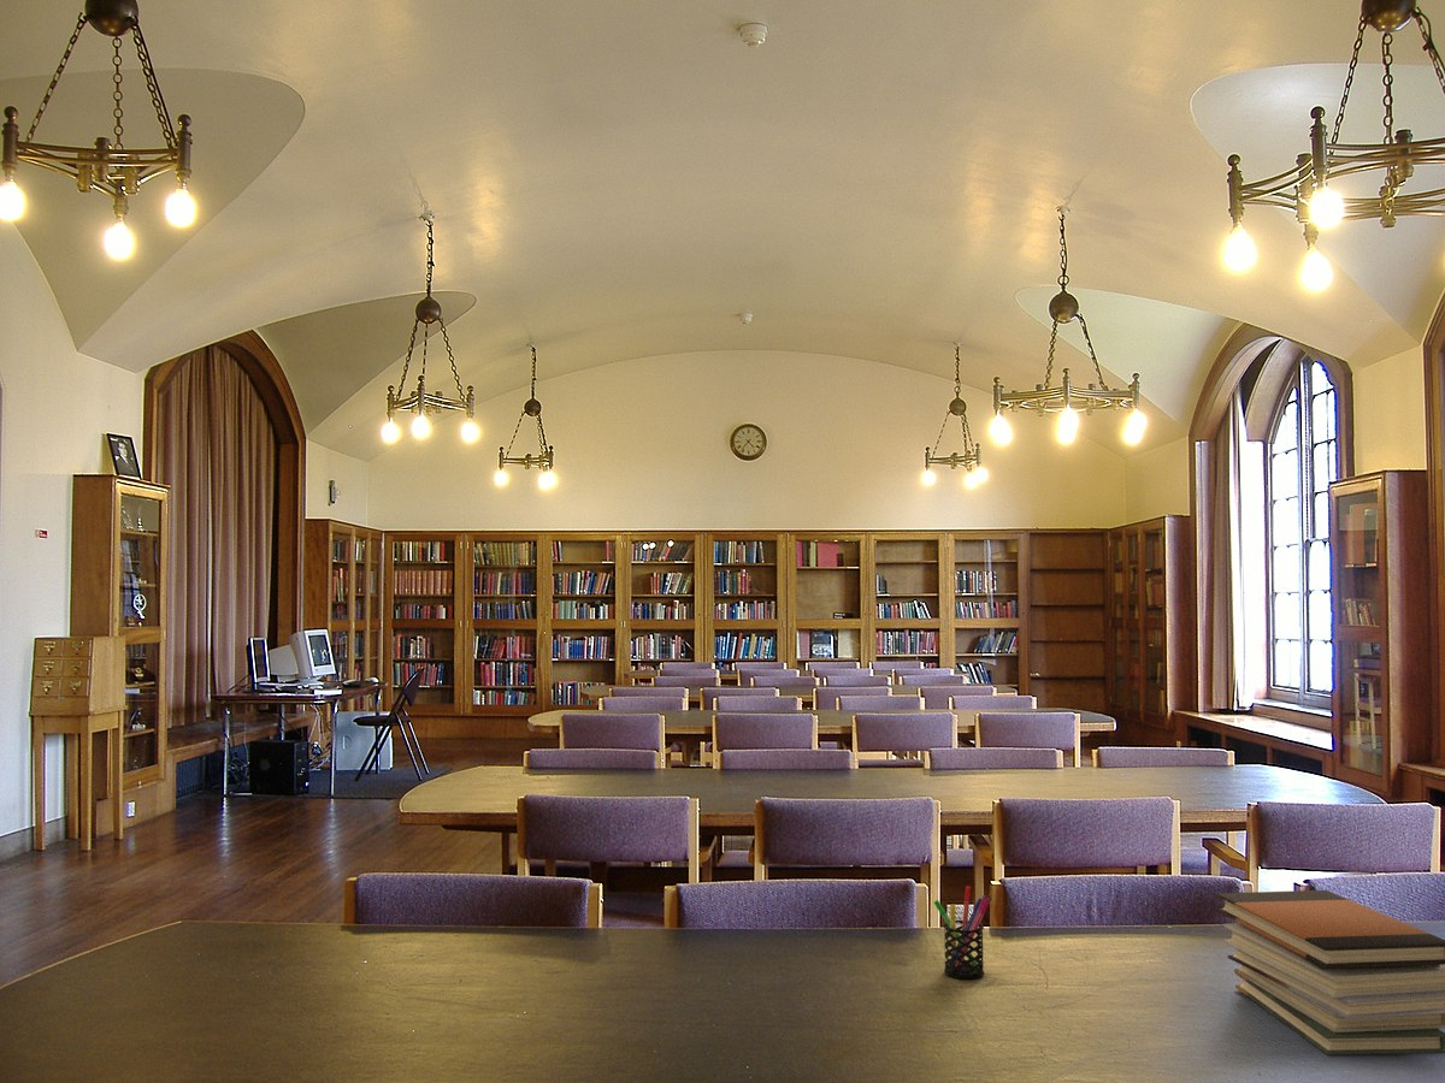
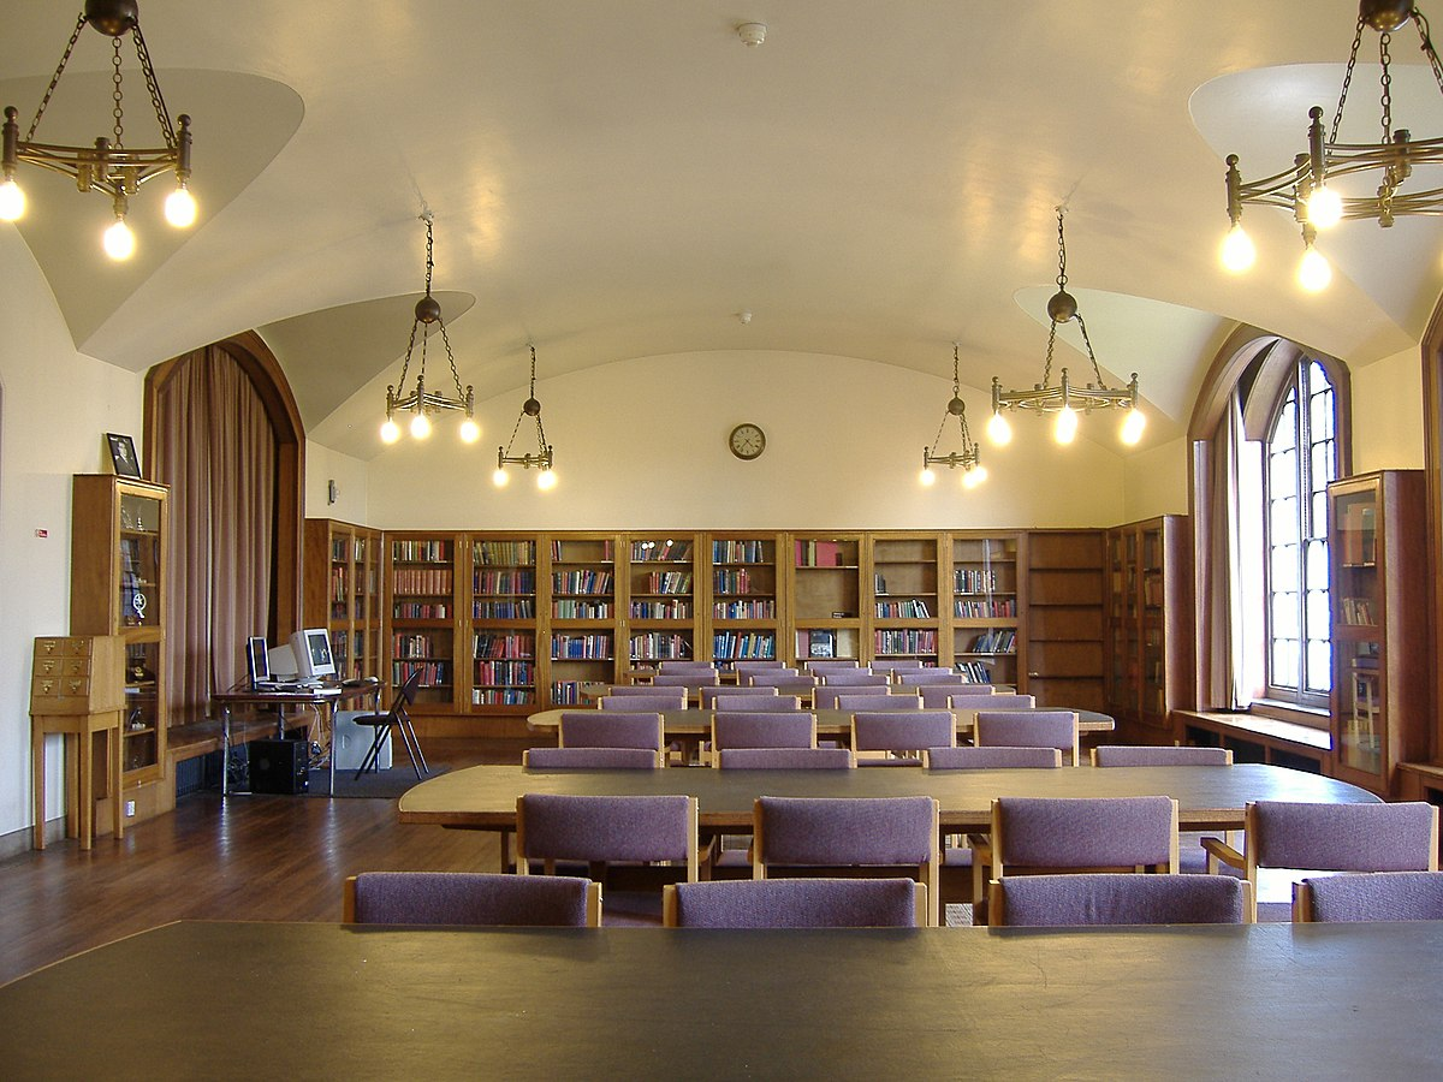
- pen holder [933,886,991,980]
- book stack [1215,889,1445,1057]
